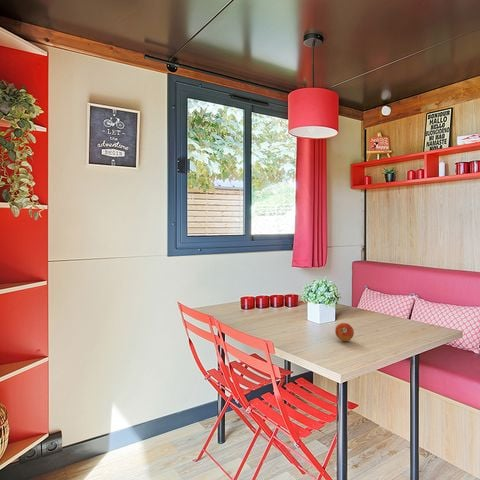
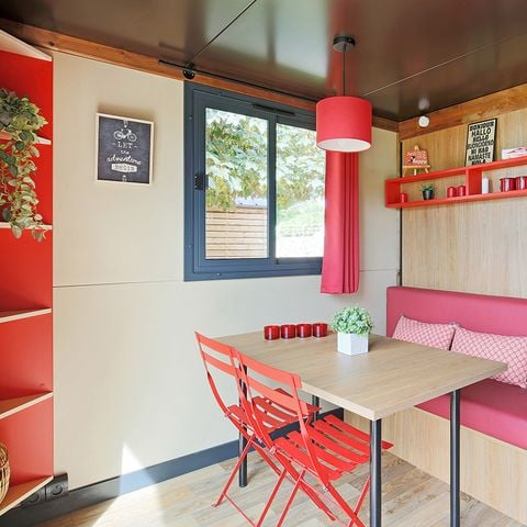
- fruit [334,322,355,342]
